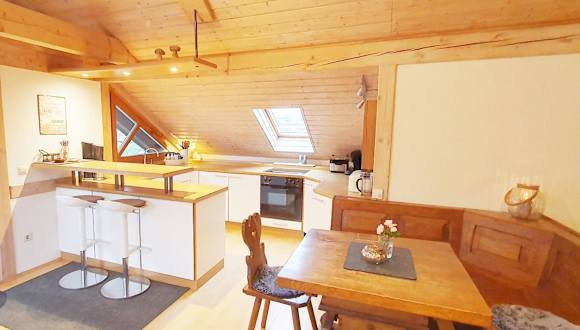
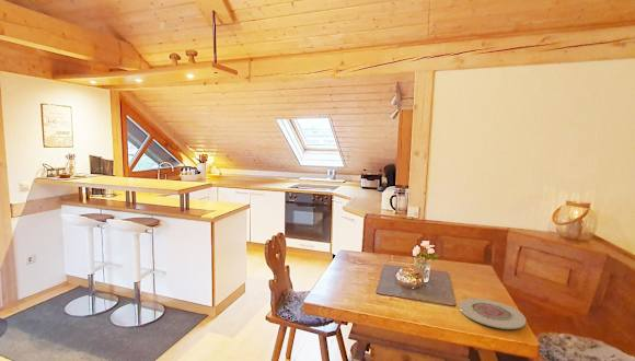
+ plate [458,298,528,330]
